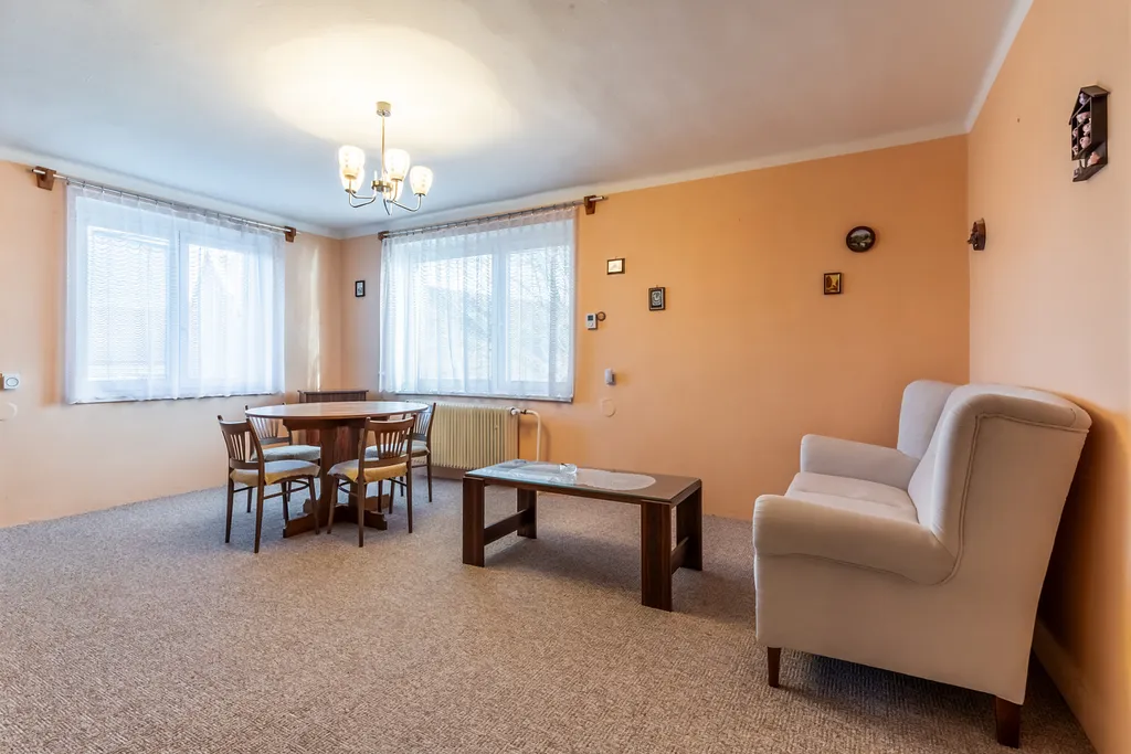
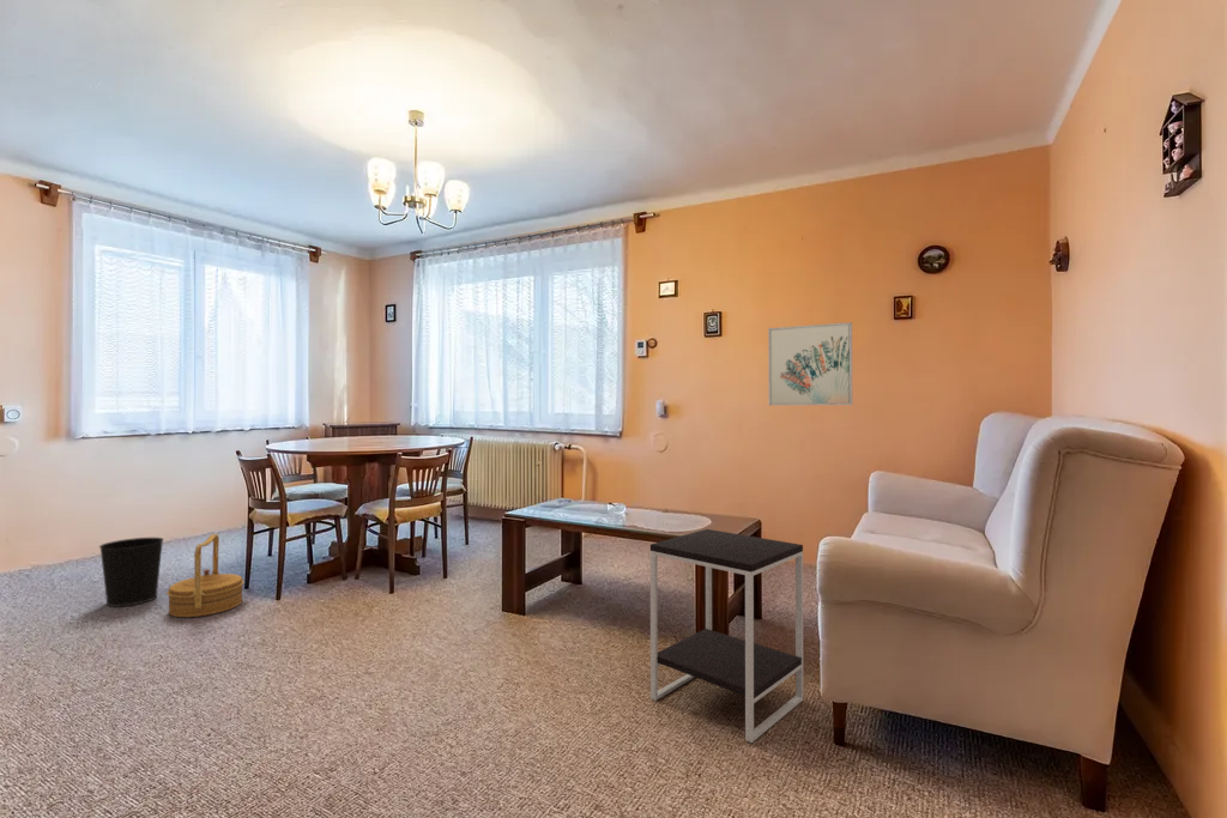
+ side table [649,528,804,744]
+ basket [165,533,246,618]
+ wastebasket [98,537,165,608]
+ wall art [767,321,853,406]
